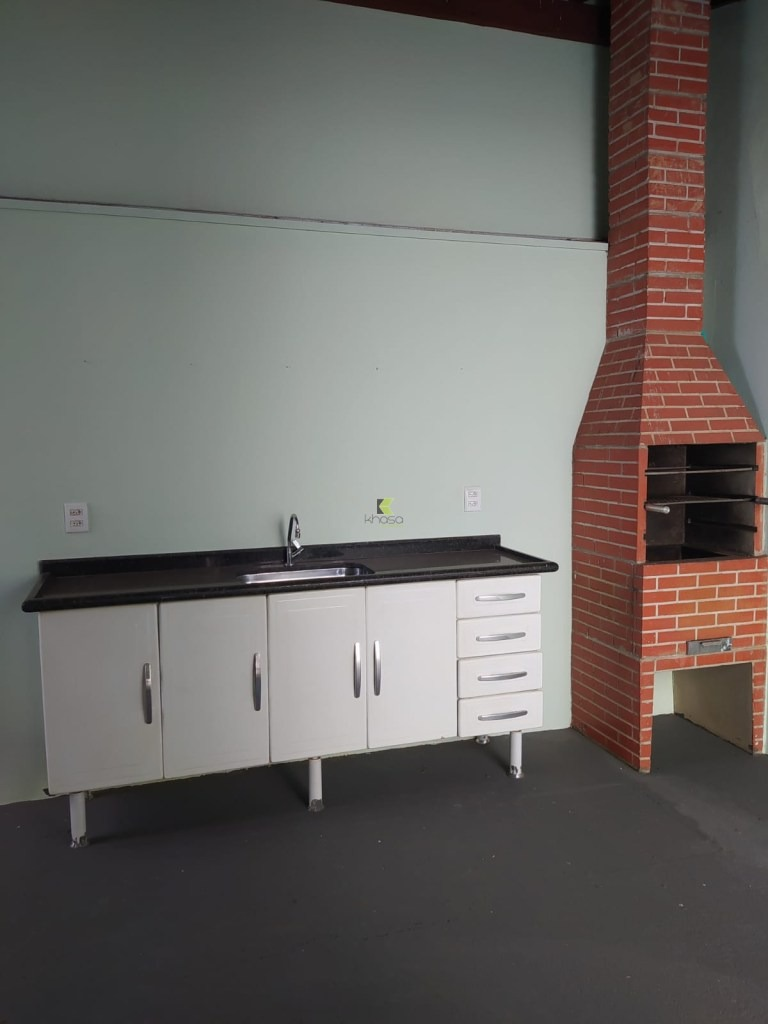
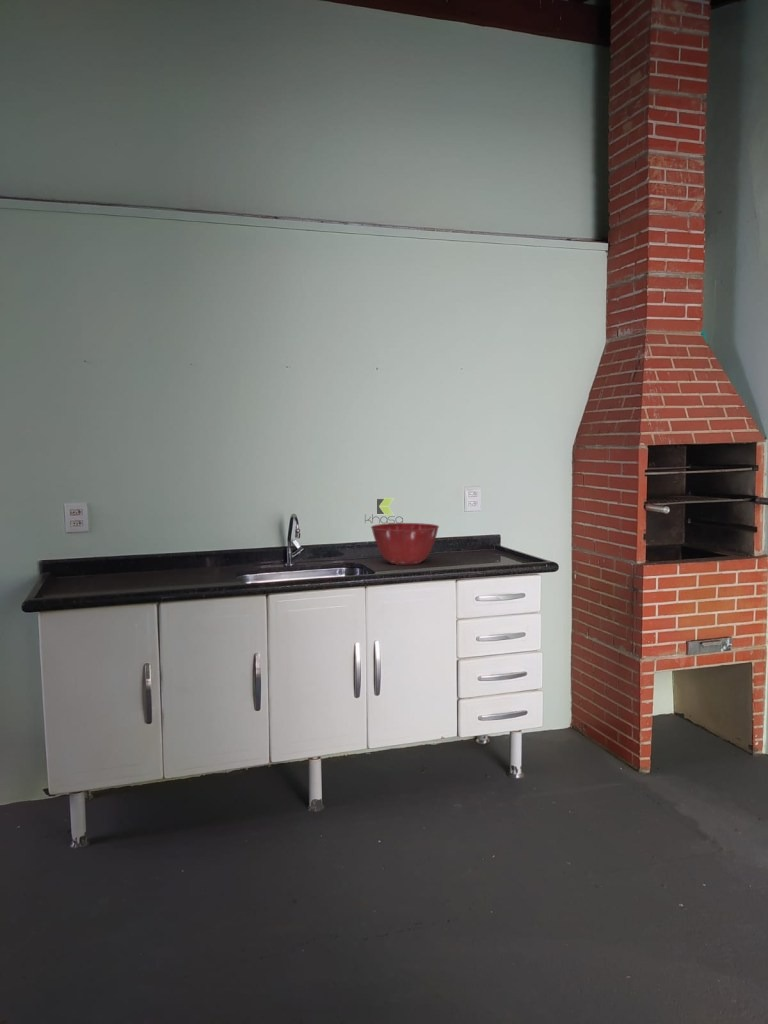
+ mixing bowl [370,522,440,566]
